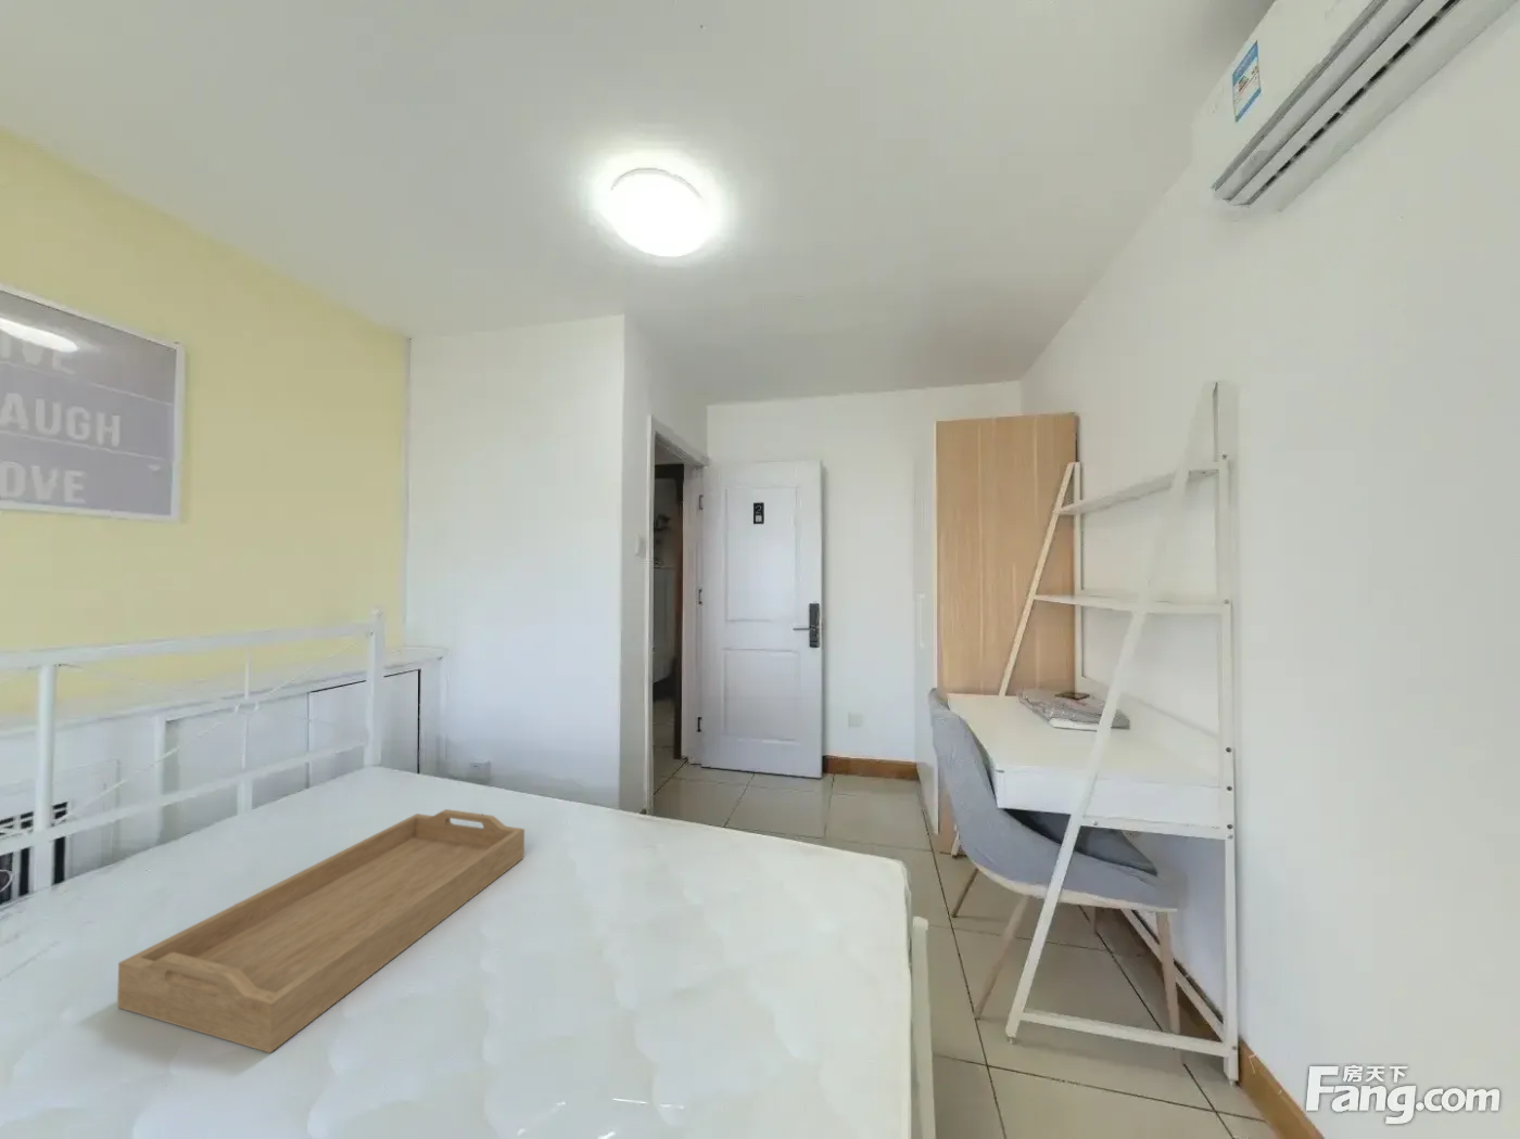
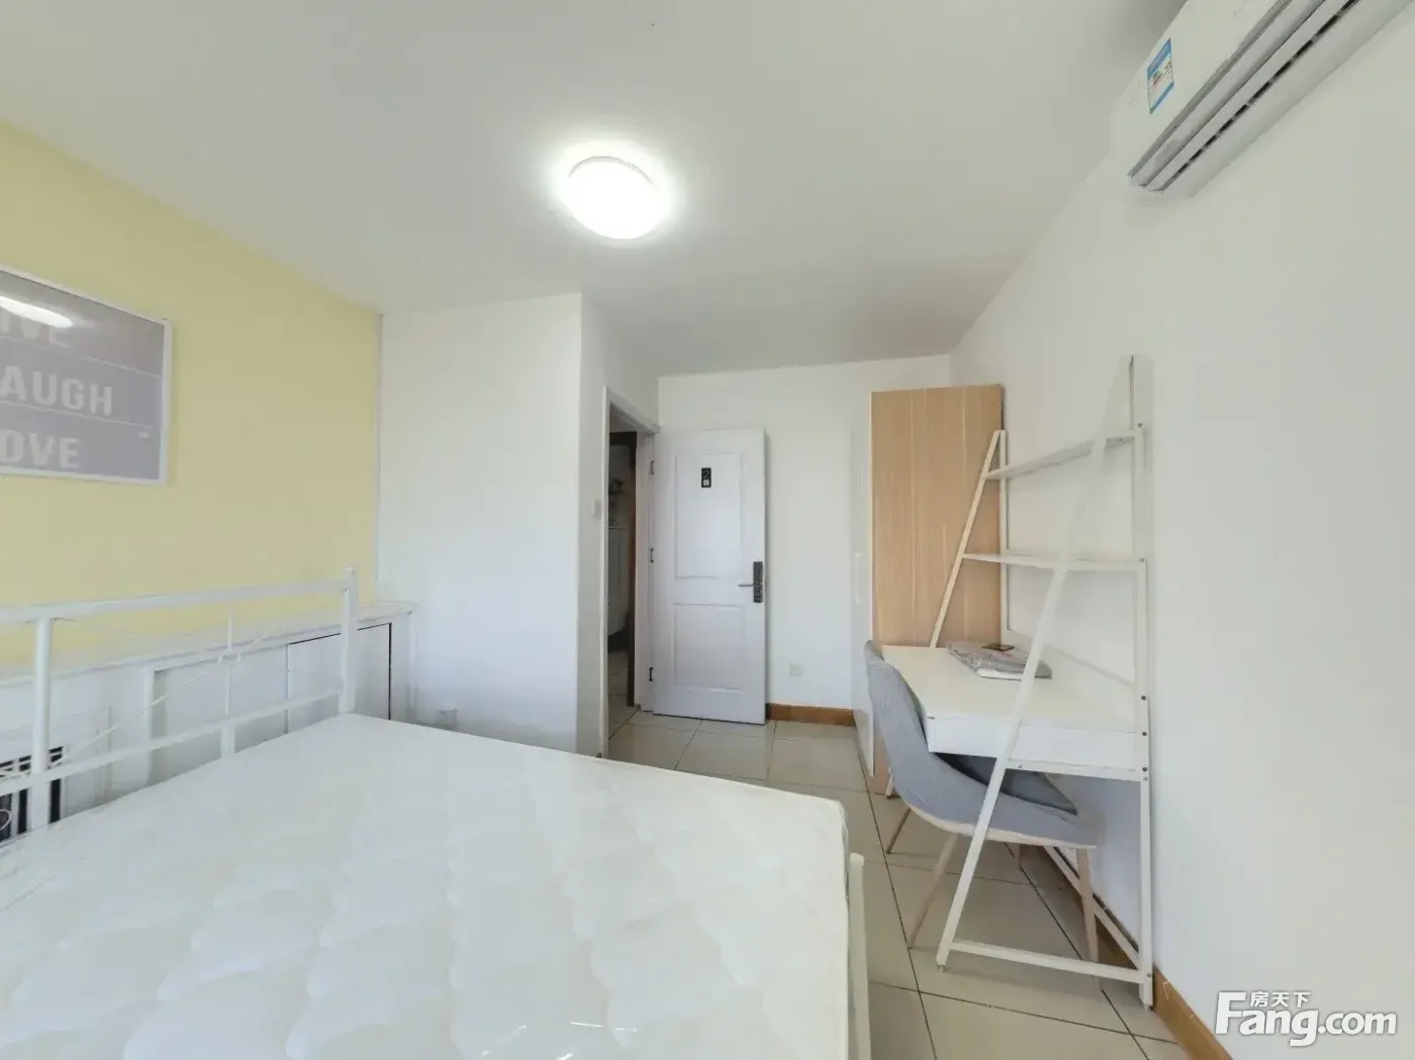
- serving tray [116,808,525,1054]
